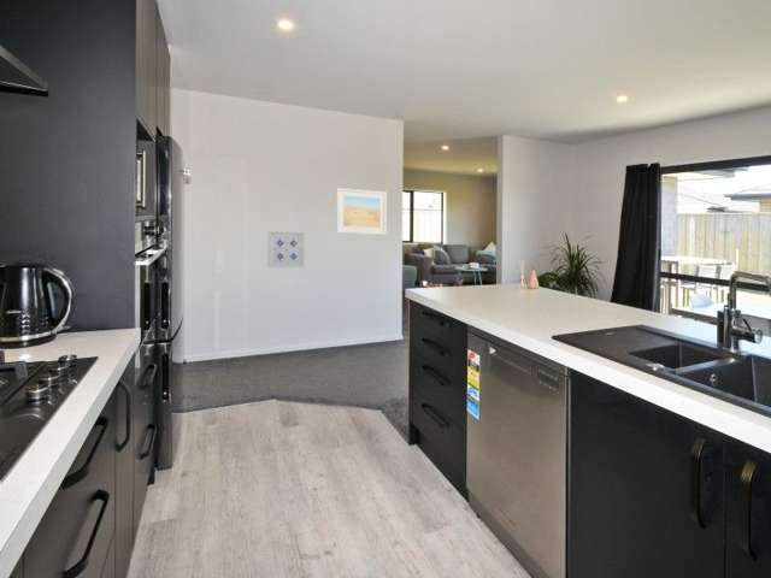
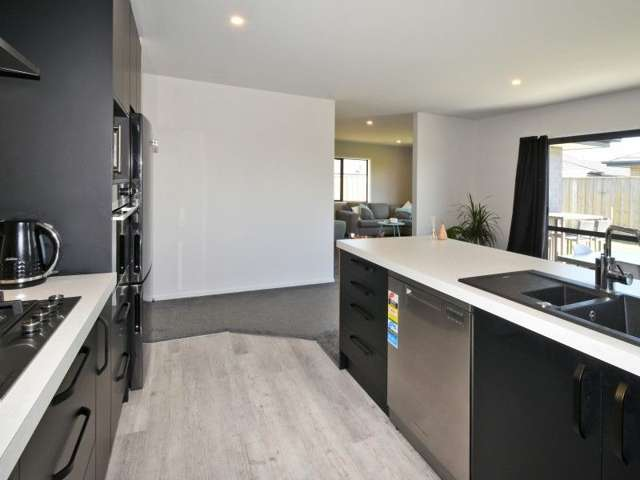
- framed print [335,187,388,236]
- wall art [266,230,306,269]
